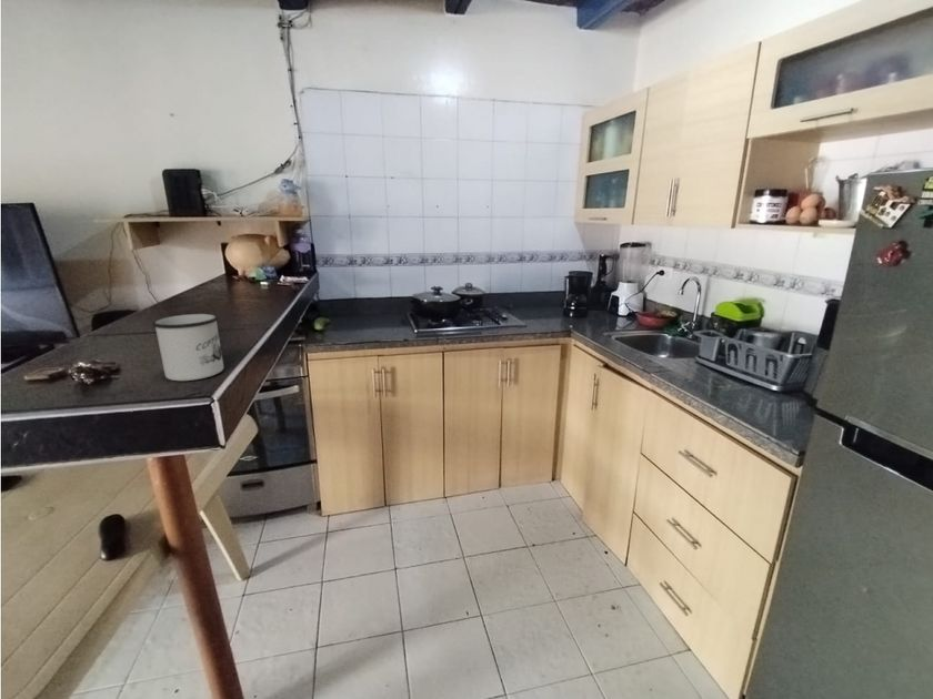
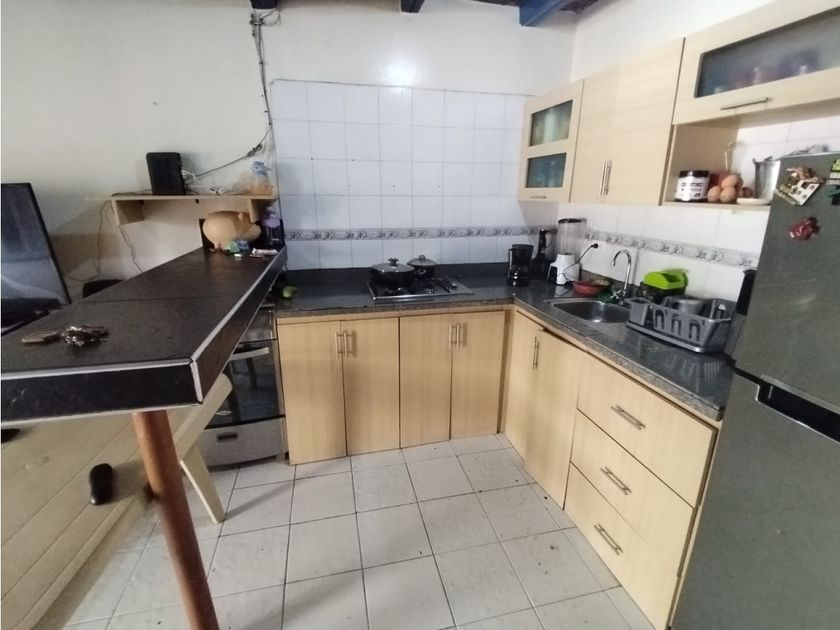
- mug [151,312,224,382]
